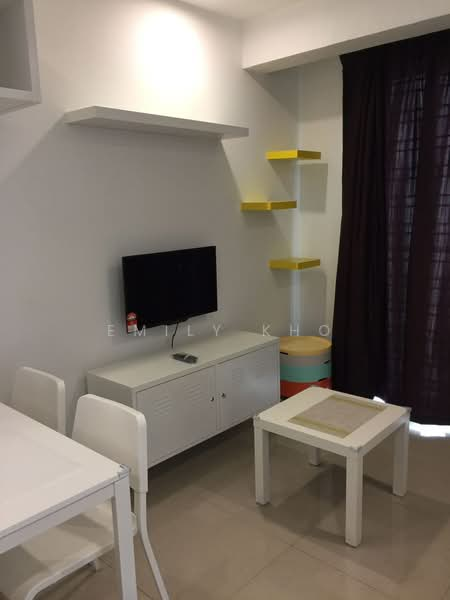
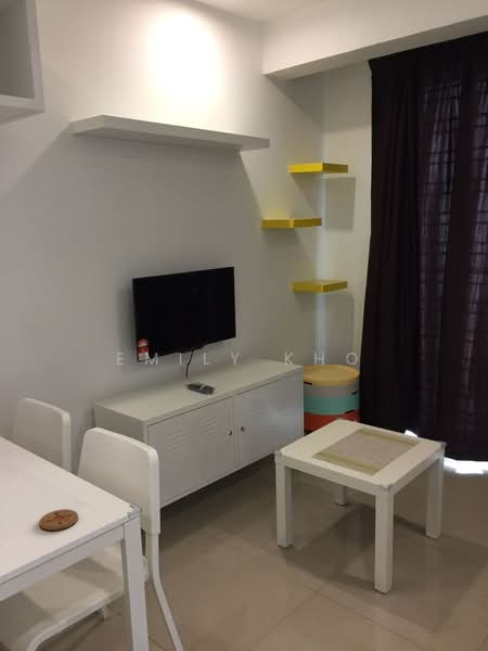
+ coaster [38,508,79,532]
